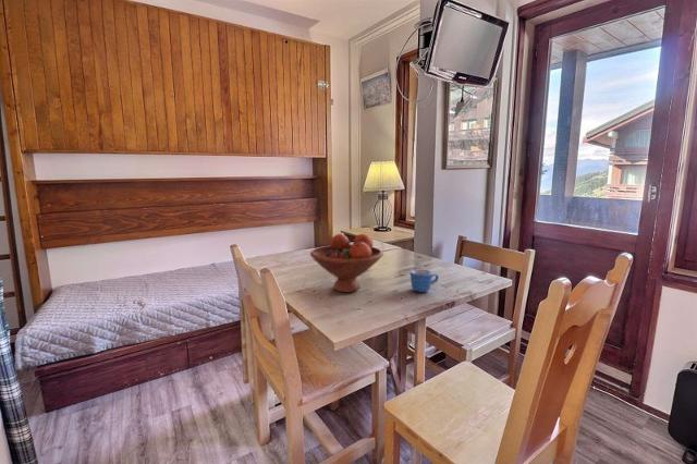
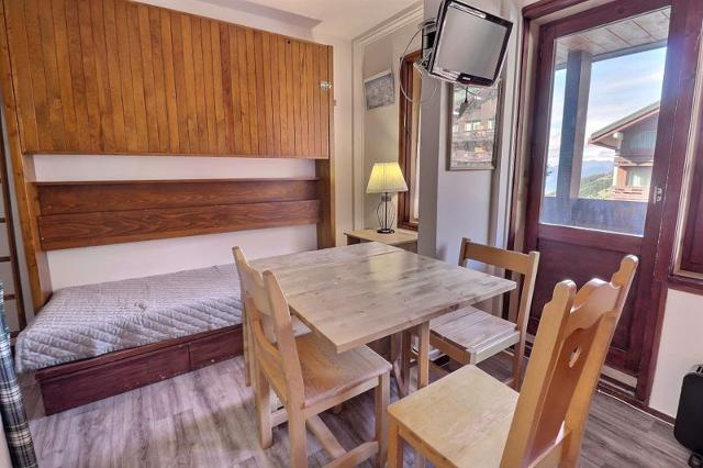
- fruit bowl [309,233,384,293]
- mug [409,268,440,293]
